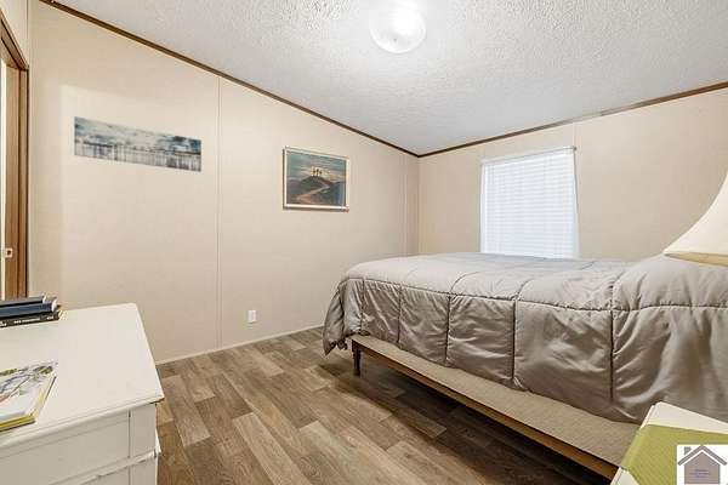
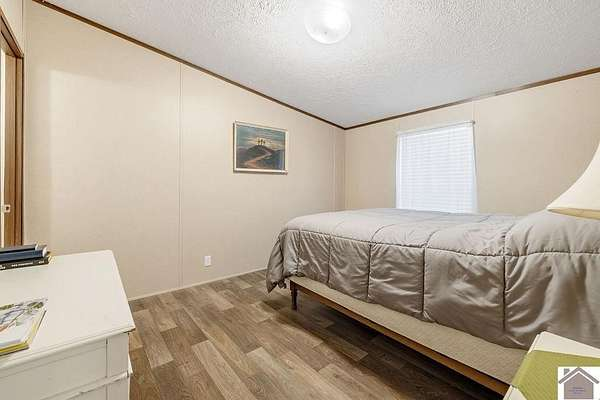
- wall art [73,115,203,173]
